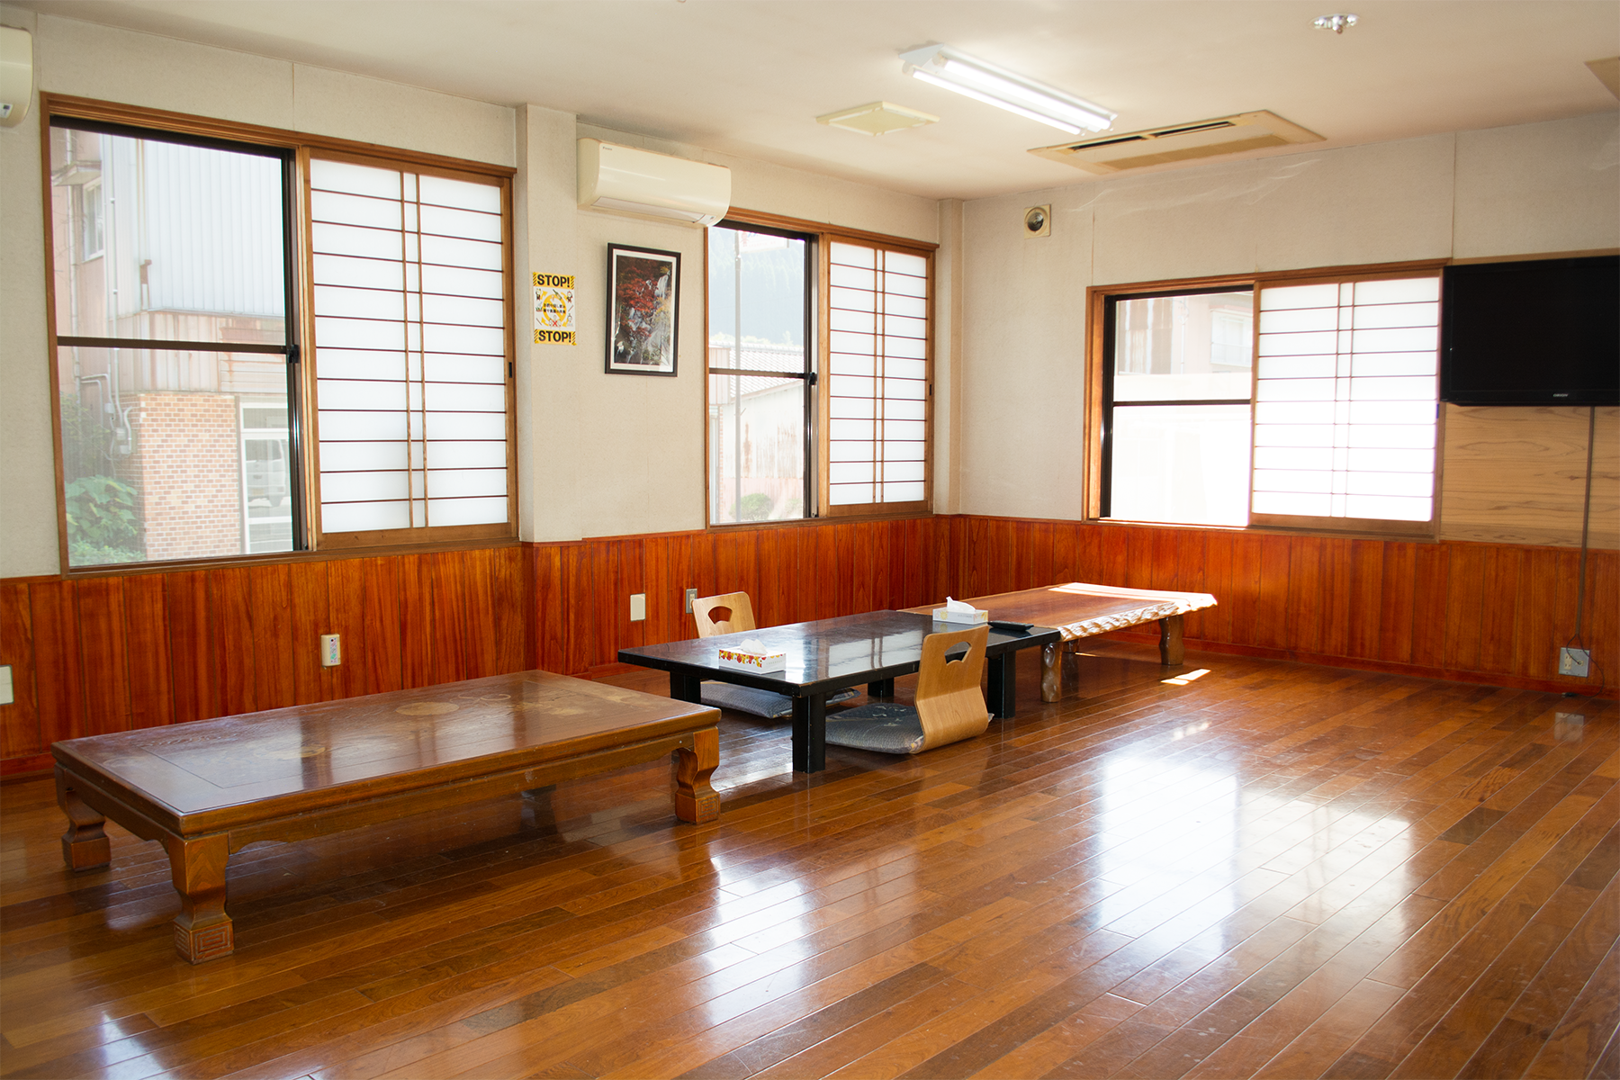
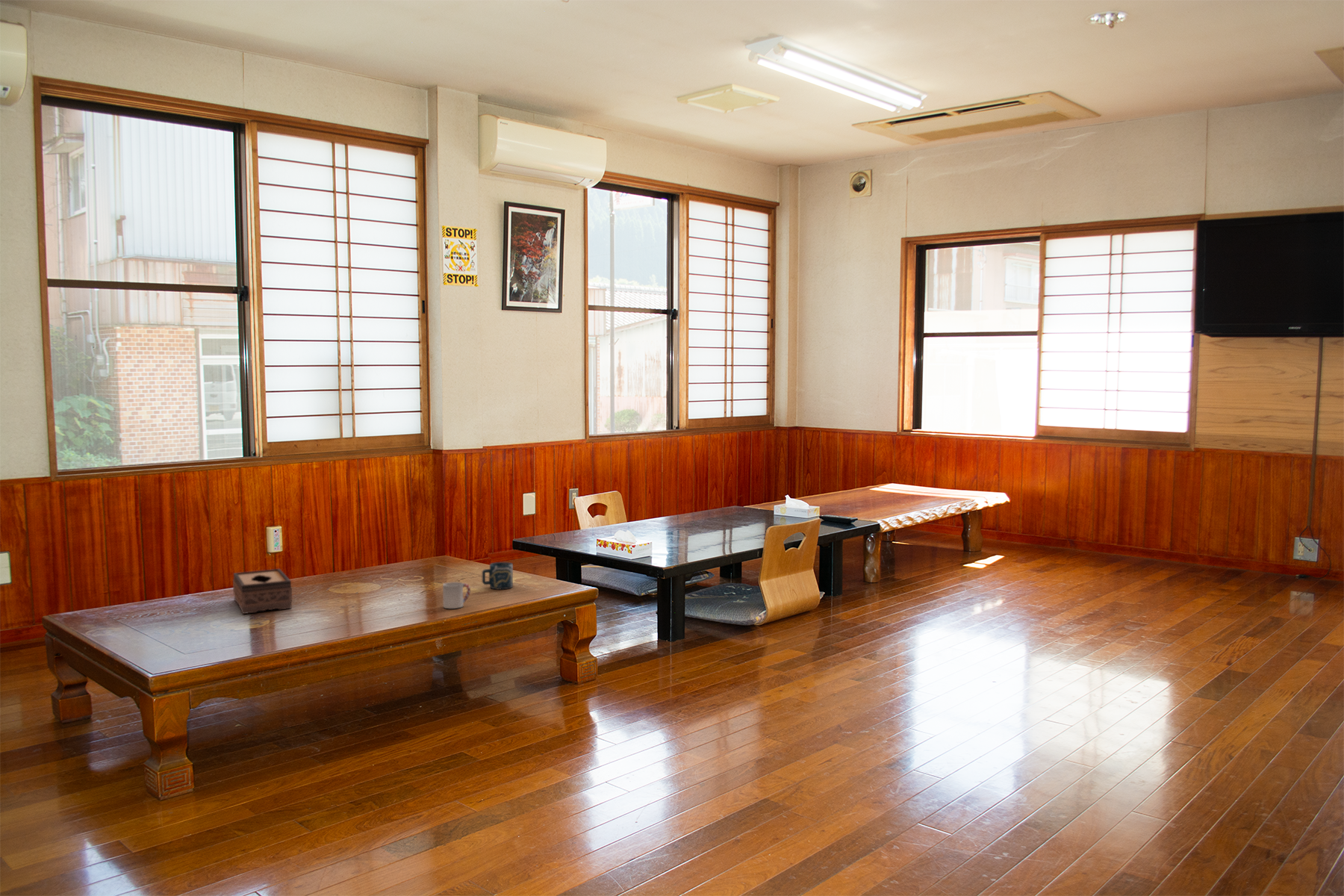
+ tissue box [232,568,293,615]
+ cup [481,561,514,590]
+ cup [442,581,471,609]
